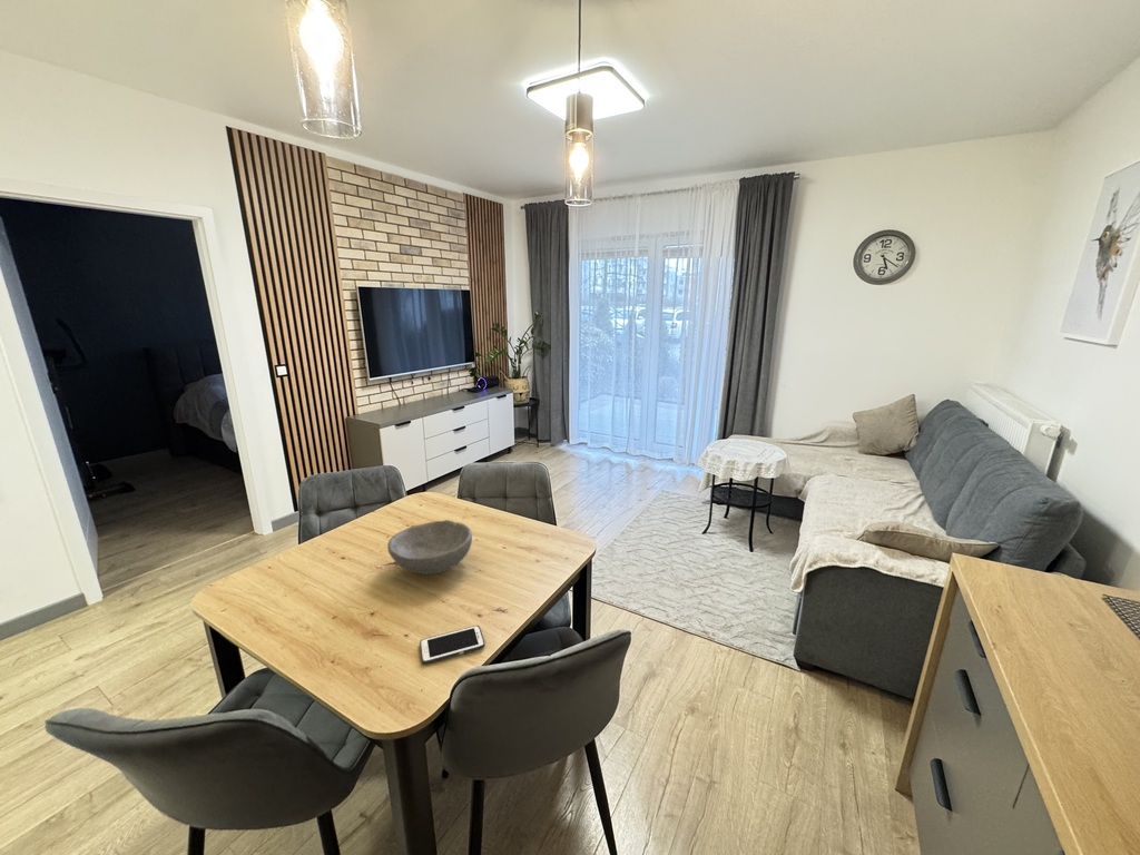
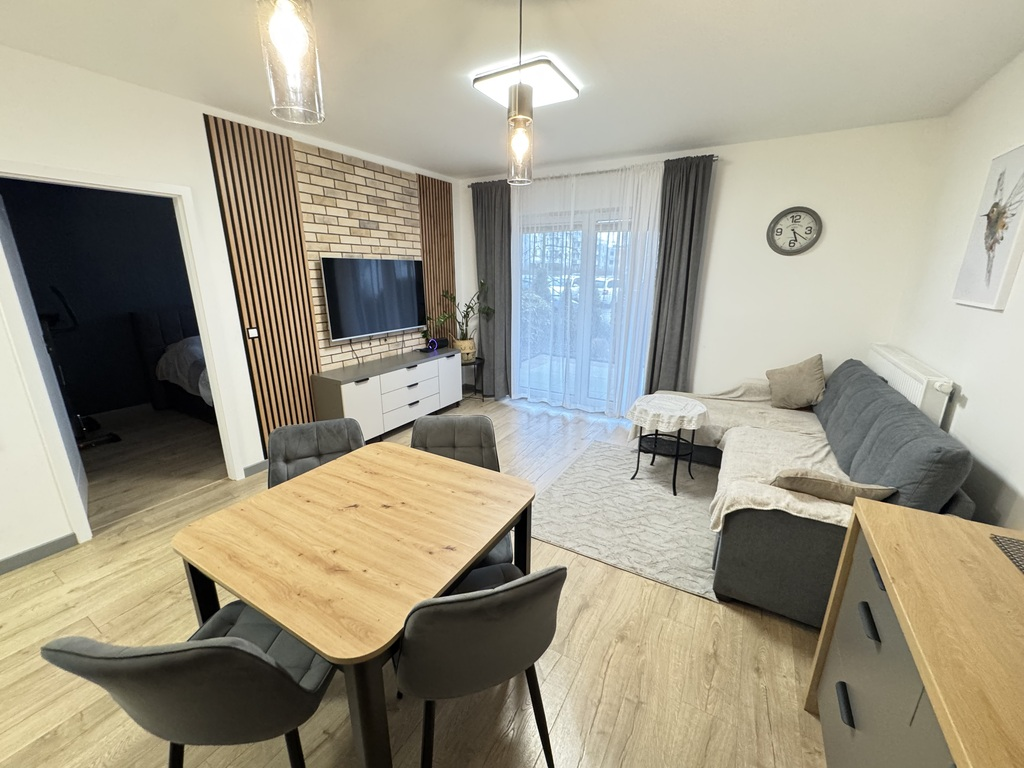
- bowl [386,519,473,576]
- cell phone [419,625,485,665]
